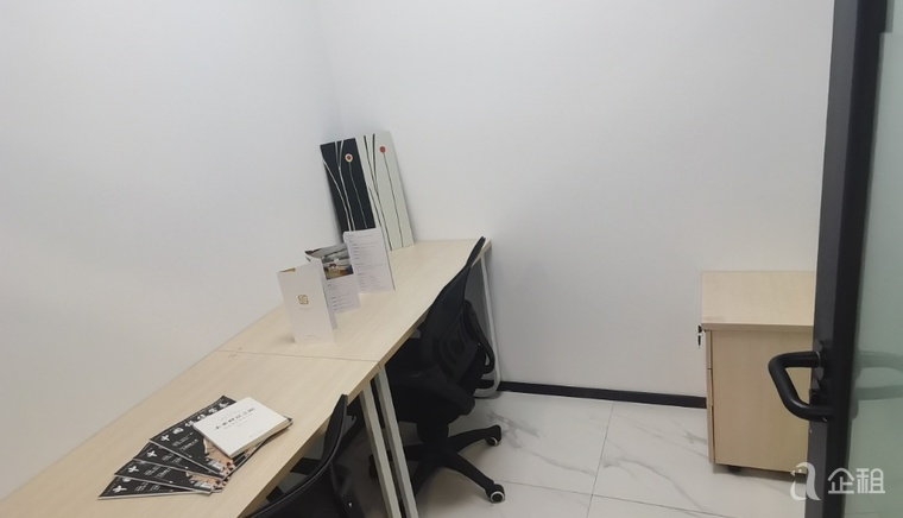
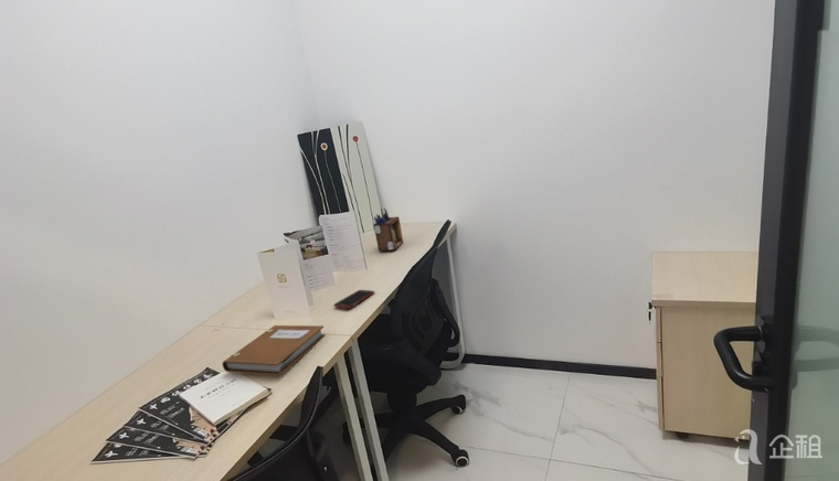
+ notebook [222,324,327,376]
+ desk organizer [372,207,404,253]
+ cell phone [332,289,375,310]
